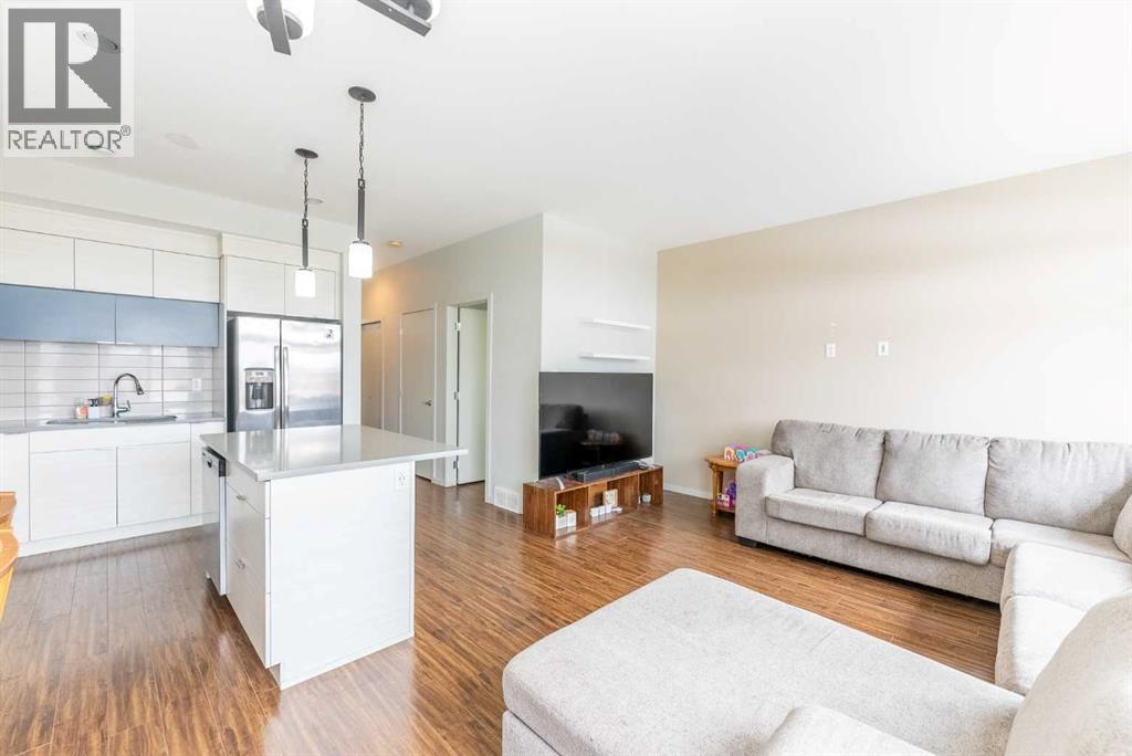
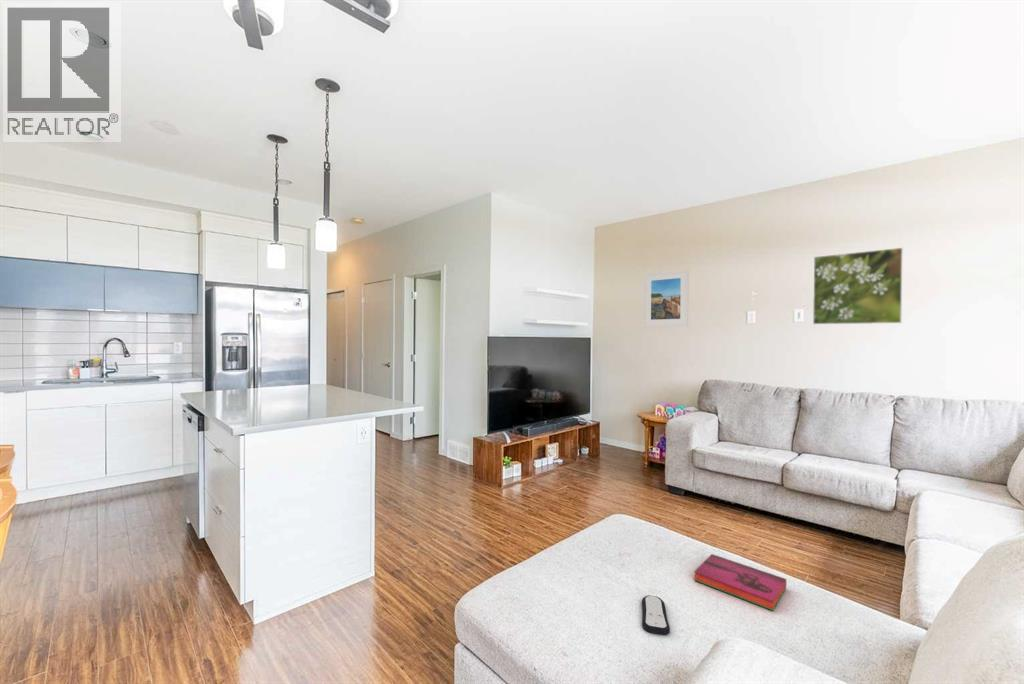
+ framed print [643,269,690,328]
+ hardback book [693,553,787,612]
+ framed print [812,247,904,325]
+ remote control [641,594,671,636]
